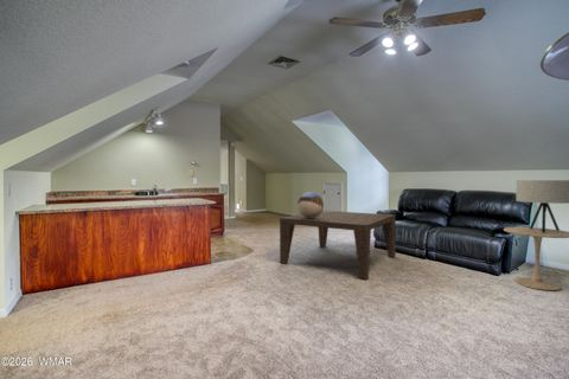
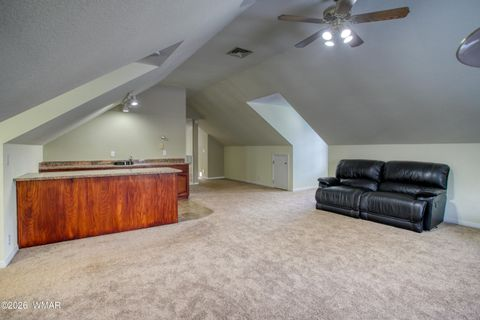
- side table [503,226,569,291]
- reflective sphere [296,191,325,218]
- coffee table [279,210,397,281]
- table lamp [514,179,569,233]
